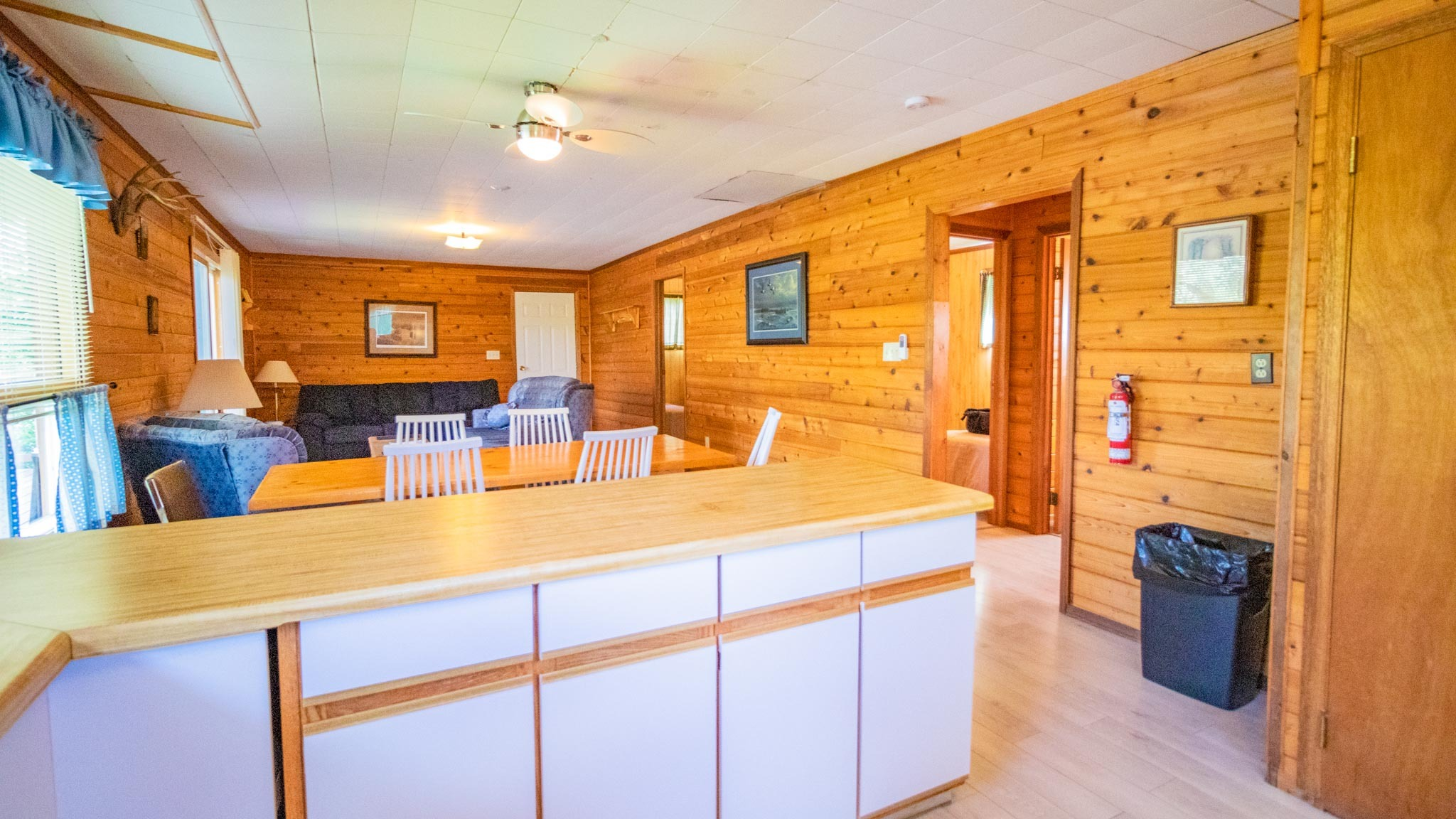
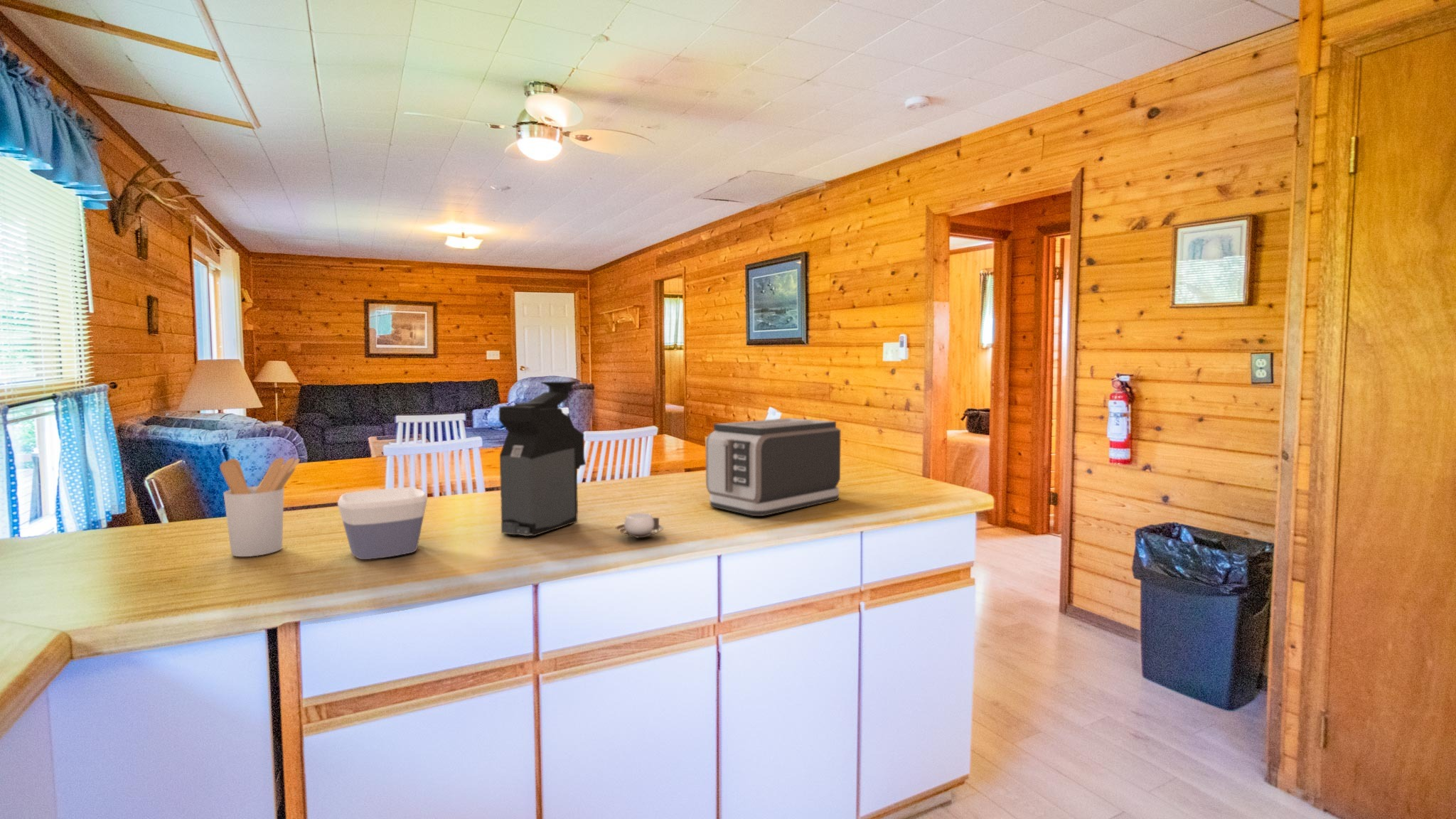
+ toaster [705,417,841,517]
+ cup [615,512,664,539]
+ utensil holder [219,457,301,557]
+ bowl [337,486,428,560]
+ coffee maker [498,381,587,537]
